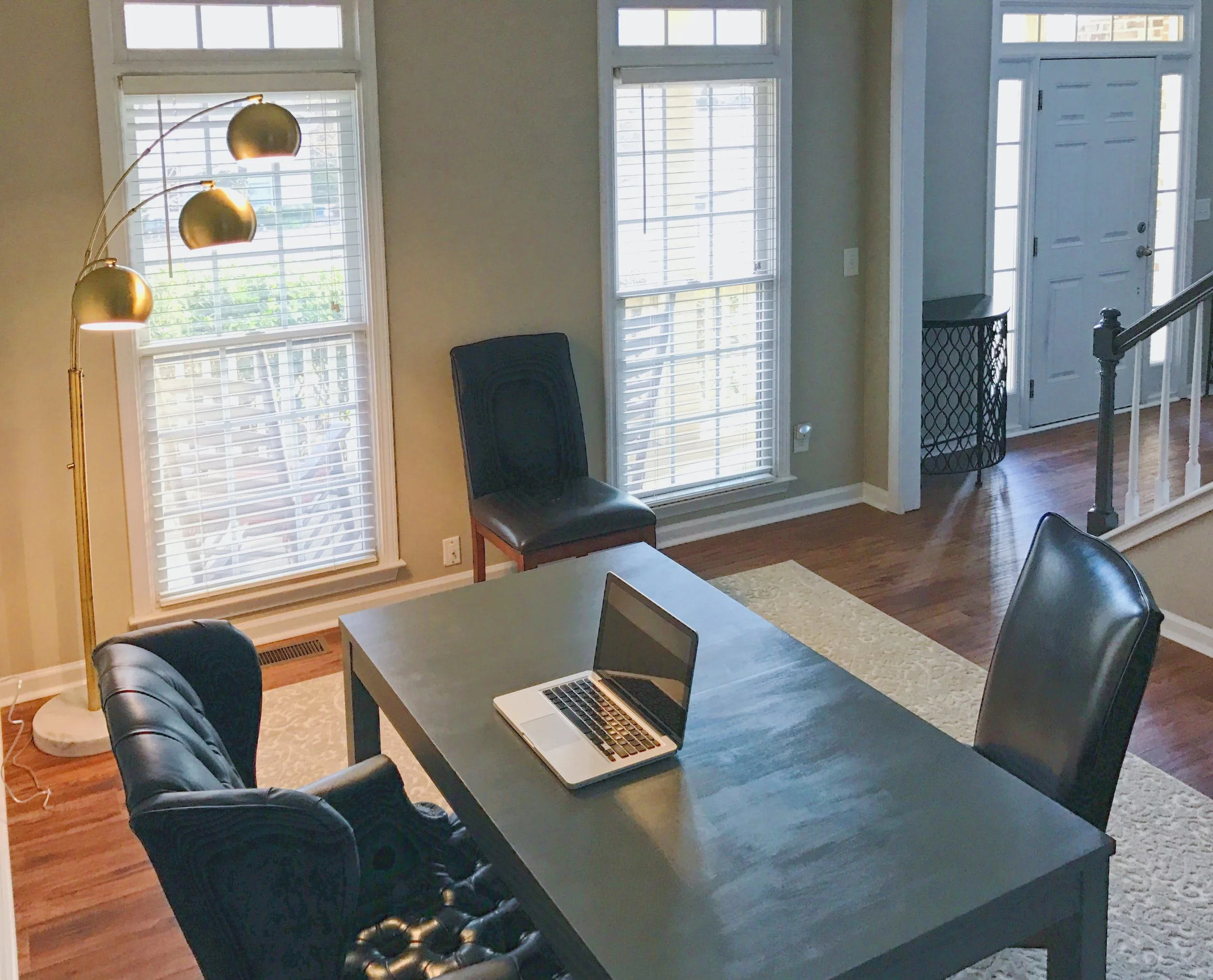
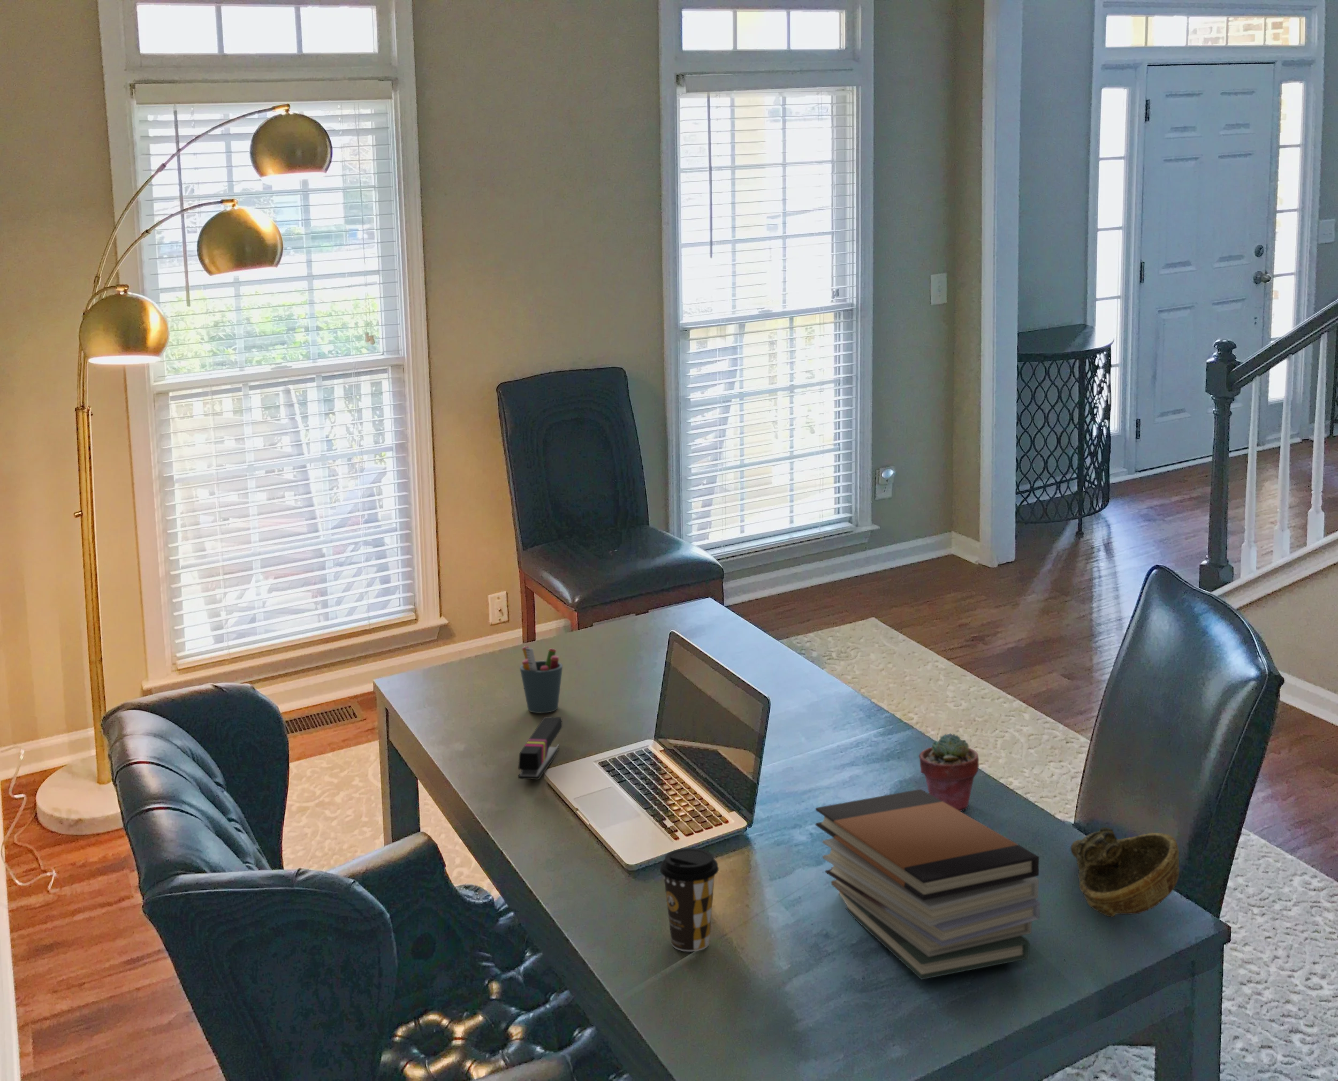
+ potted succulent [919,732,980,812]
+ book stack [815,789,1041,981]
+ decorative bowl [1070,827,1180,918]
+ stapler [517,717,563,780]
+ coffee cup [660,847,719,952]
+ pen holder [520,645,564,714]
